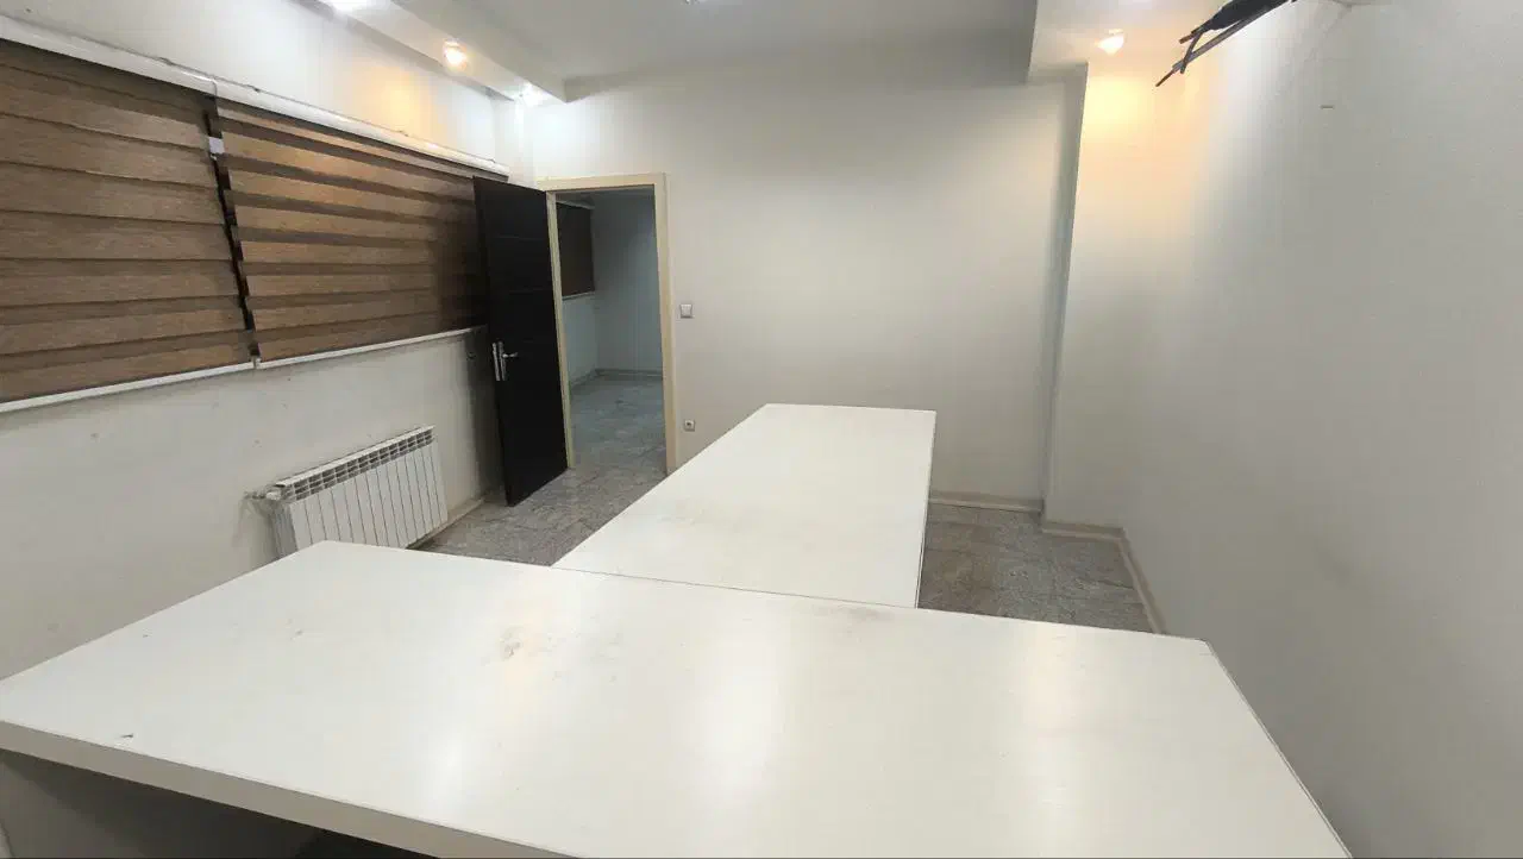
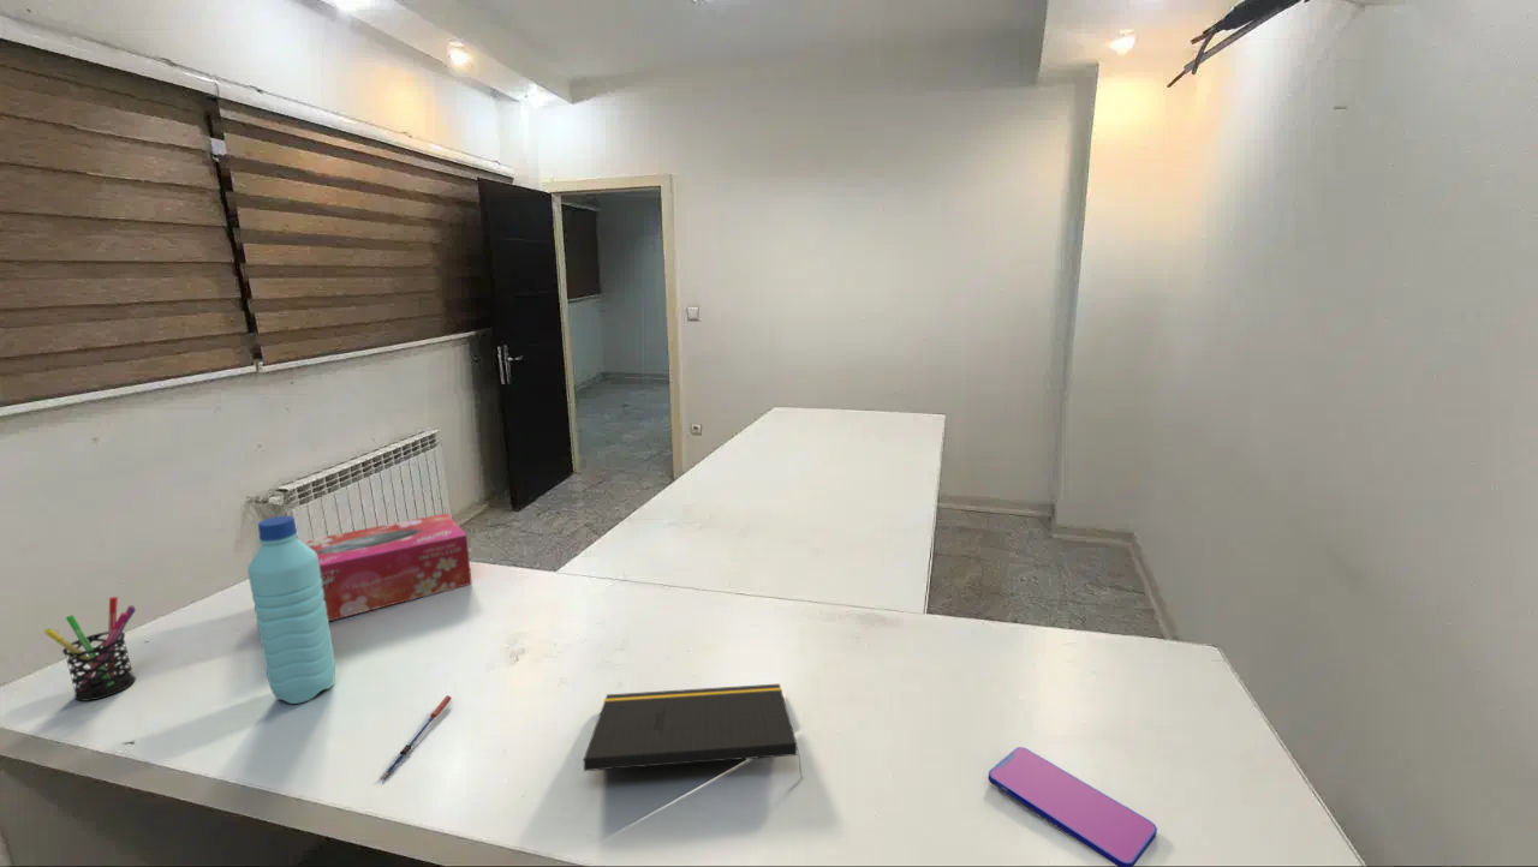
+ smartphone [988,746,1158,867]
+ pen holder [42,596,137,702]
+ tissue box [300,513,473,622]
+ notepad [583,682,804,779]
+ water bottle [246,515,336,705]
+ pen [378,695,452,781]
